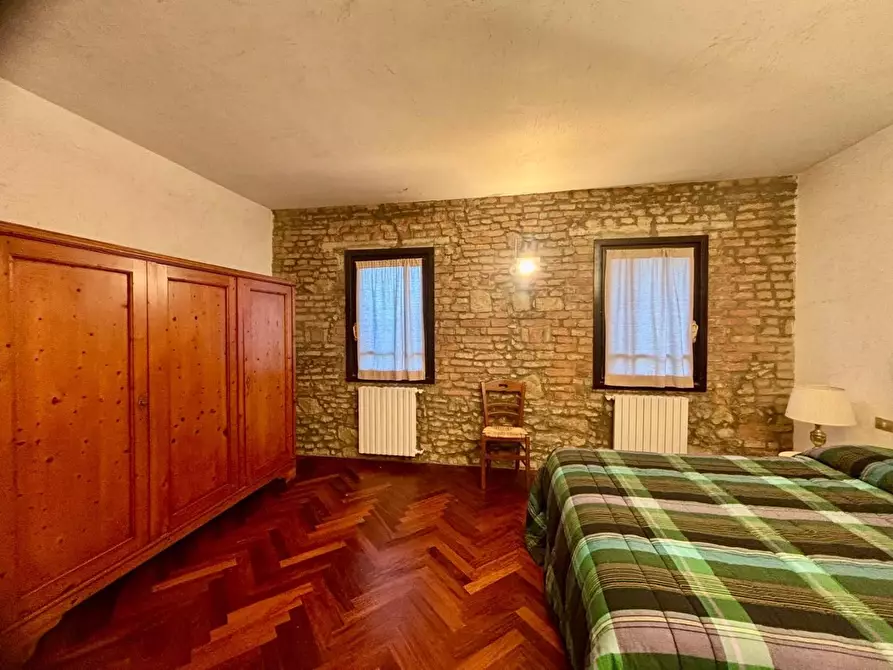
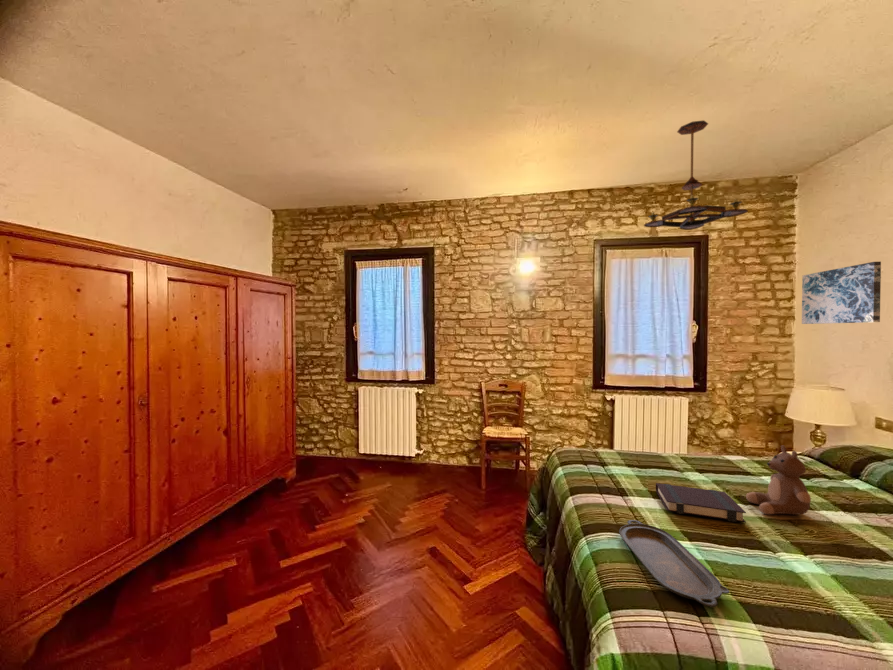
+ book [655,482,747,524]
+ teddy bear [745,444,812,516]
+ wall art [801,261,882,325]
+ chandelier [643,119,749,231]
+ serving tray [618,519,730,608]
